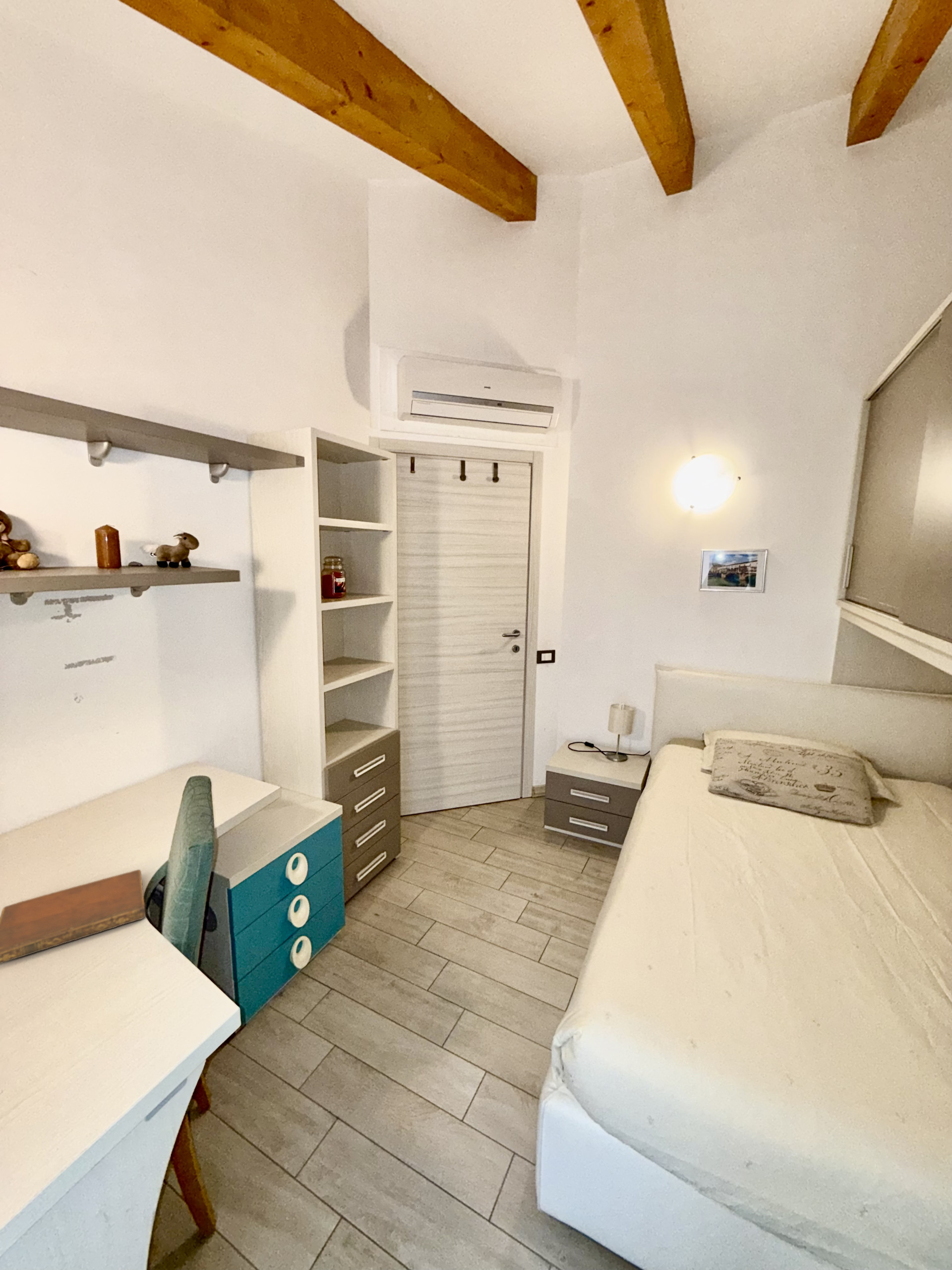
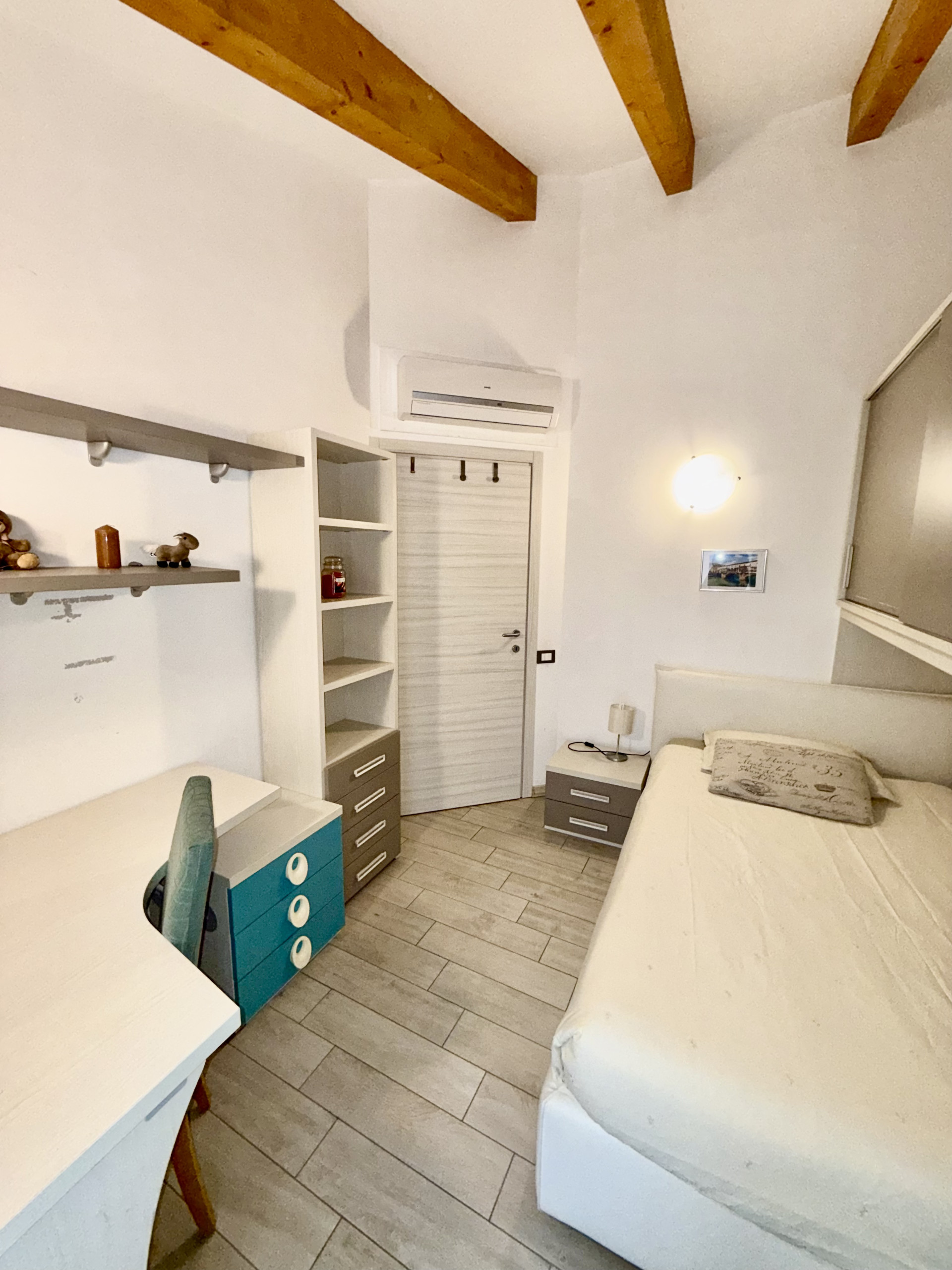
- notebook [0,869,146,964]
